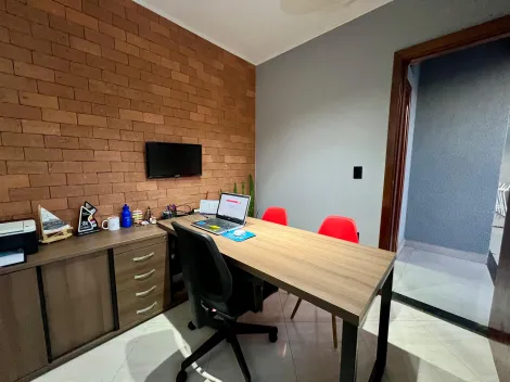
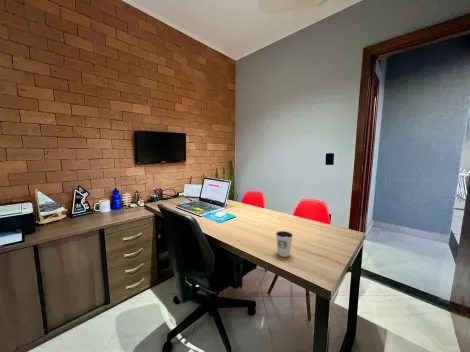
+ dixie cup [275,230,294,258]
